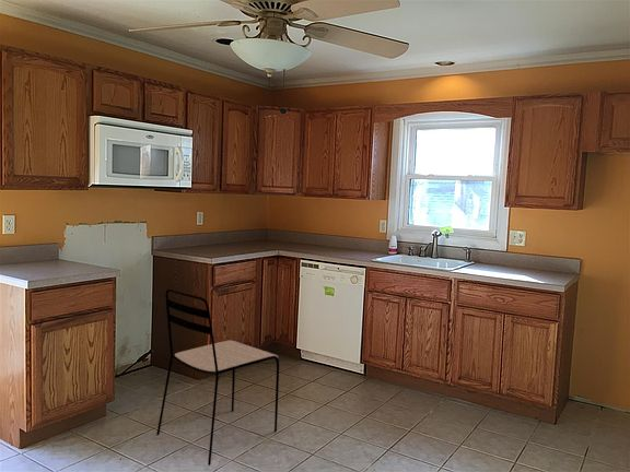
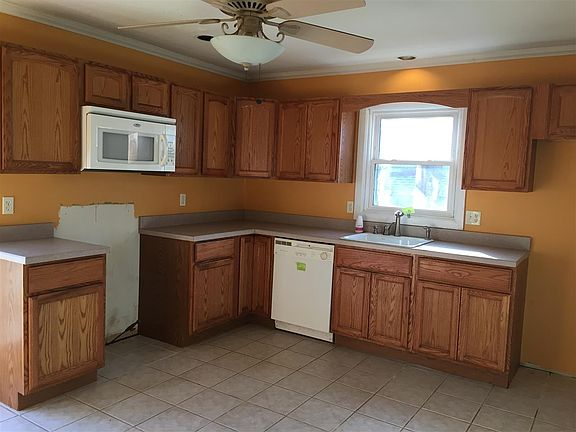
- dining chair [155,288,280,467]
